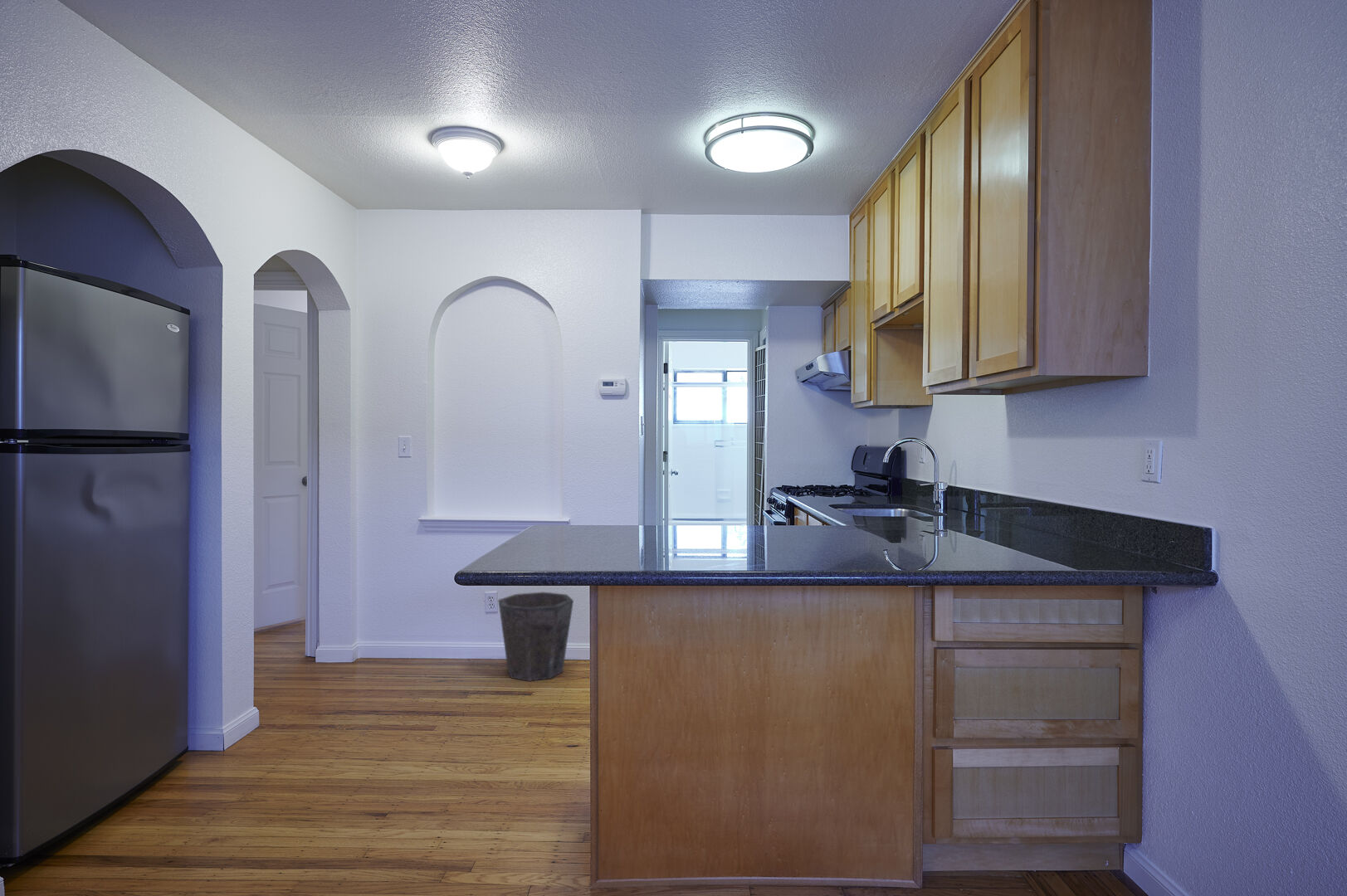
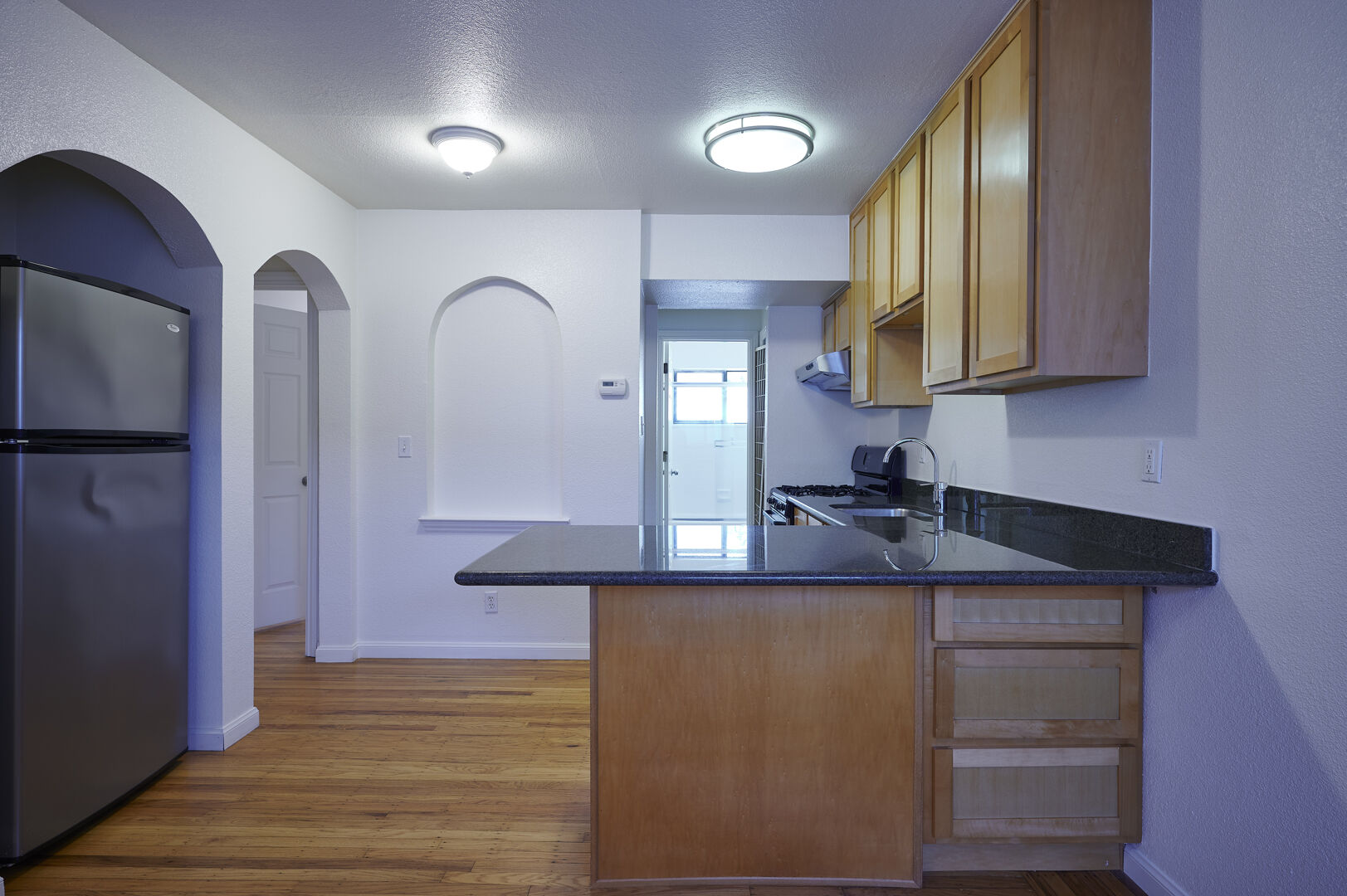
- waste bin [497,592,574,682]
